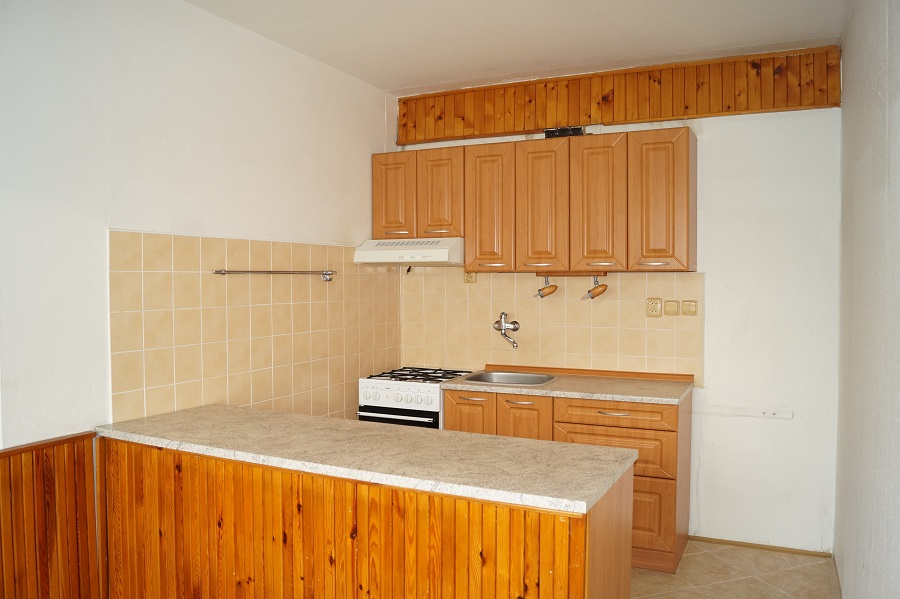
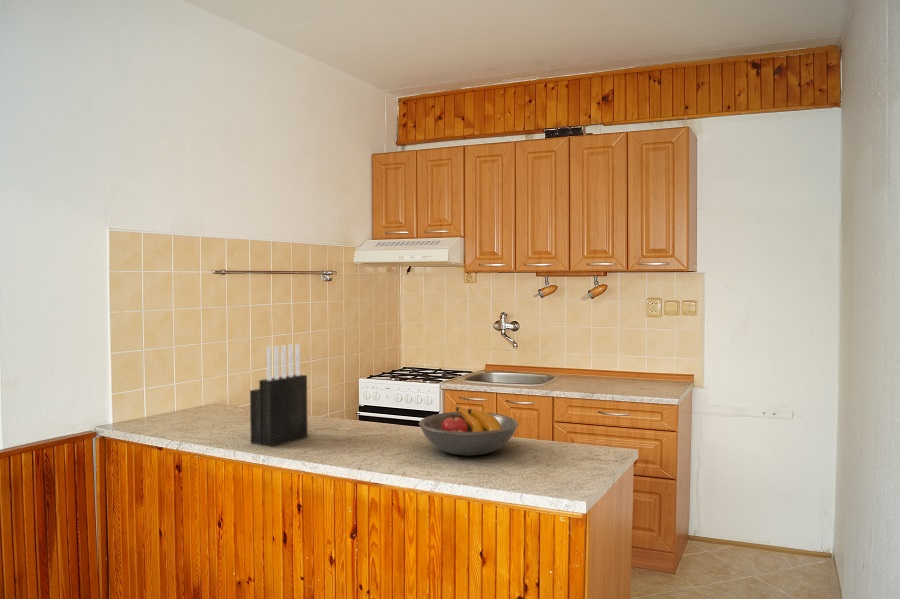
+ fruit bowl [418,406,519,456]
+ knife block [249,343,309,448]
